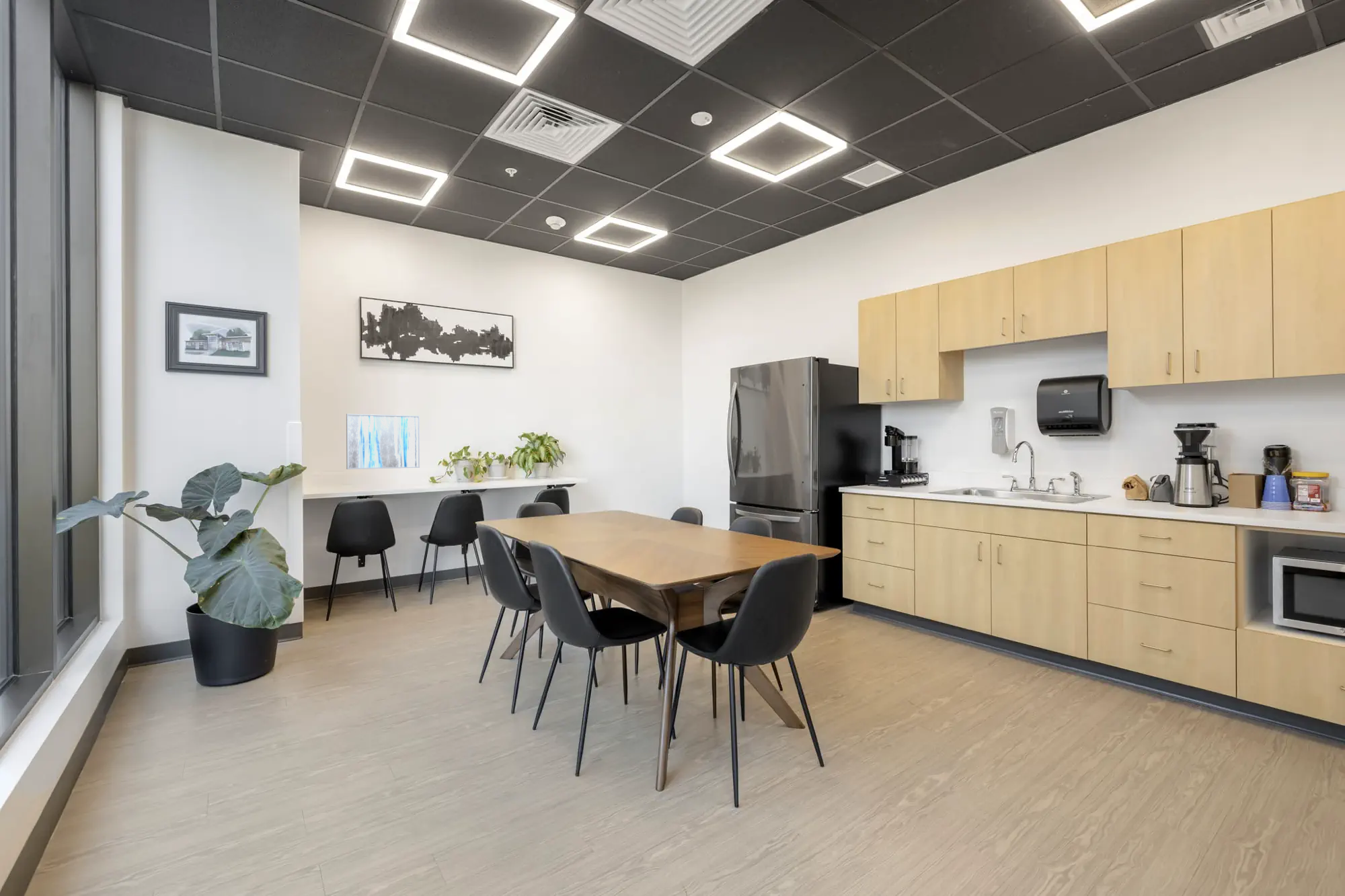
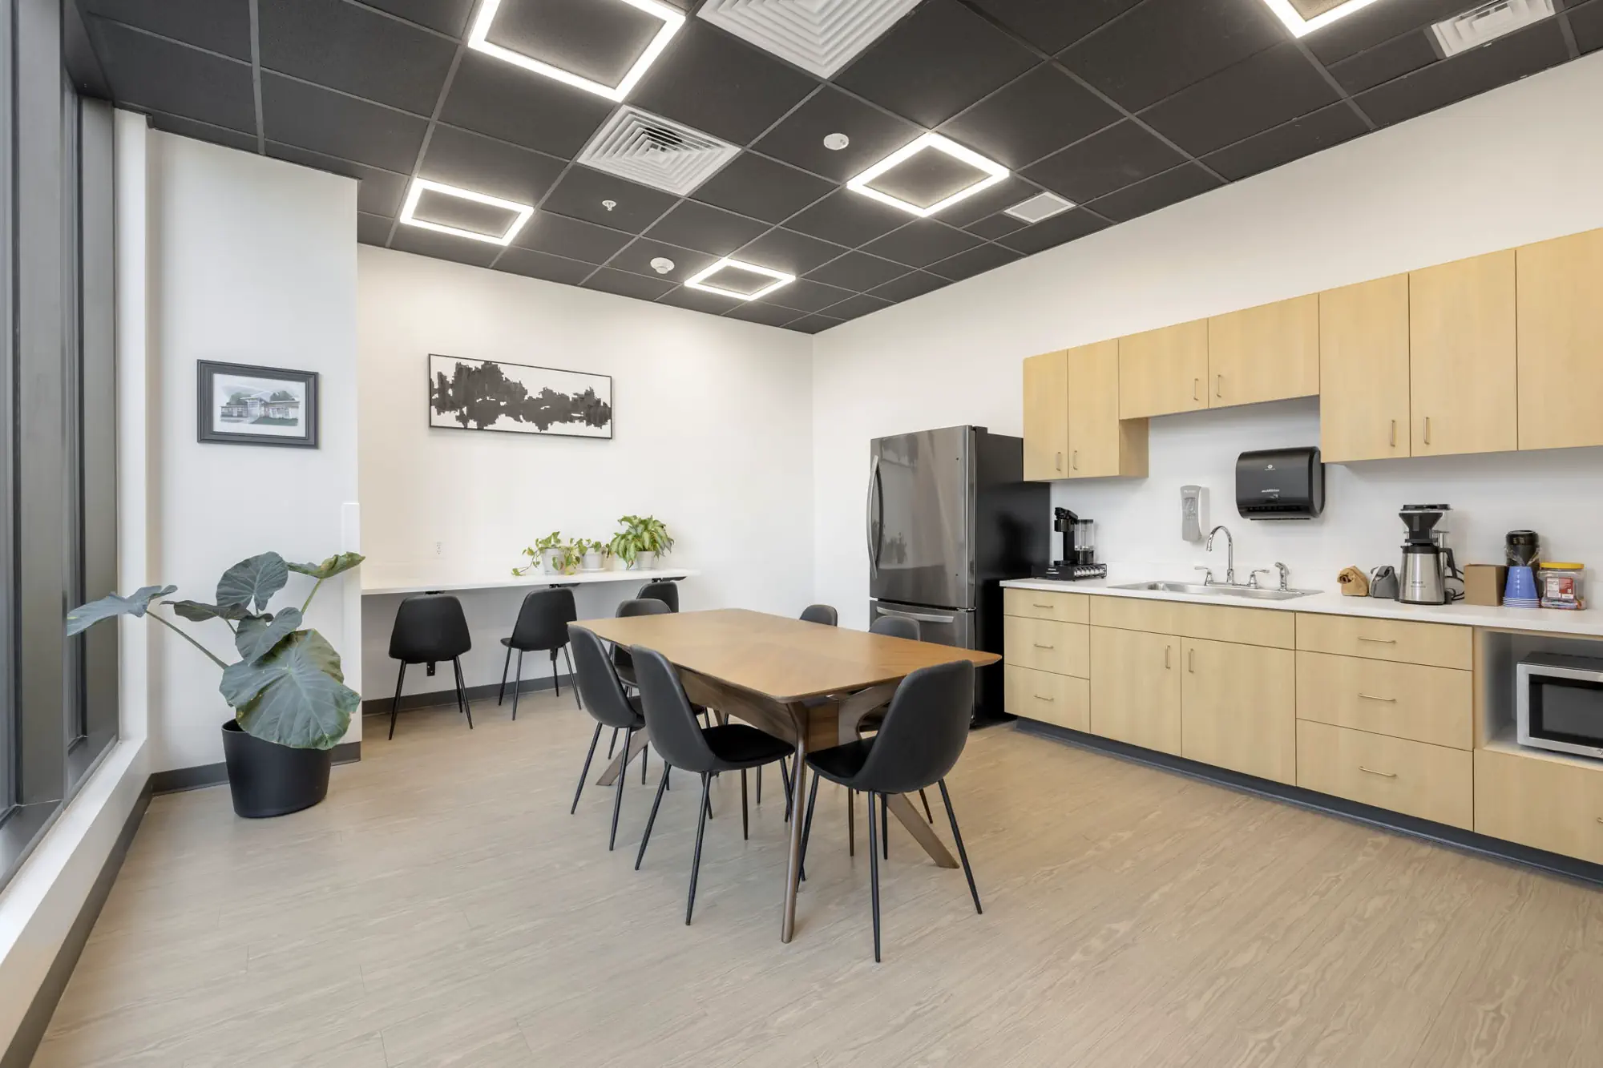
- wall art [346,413,420,470]
